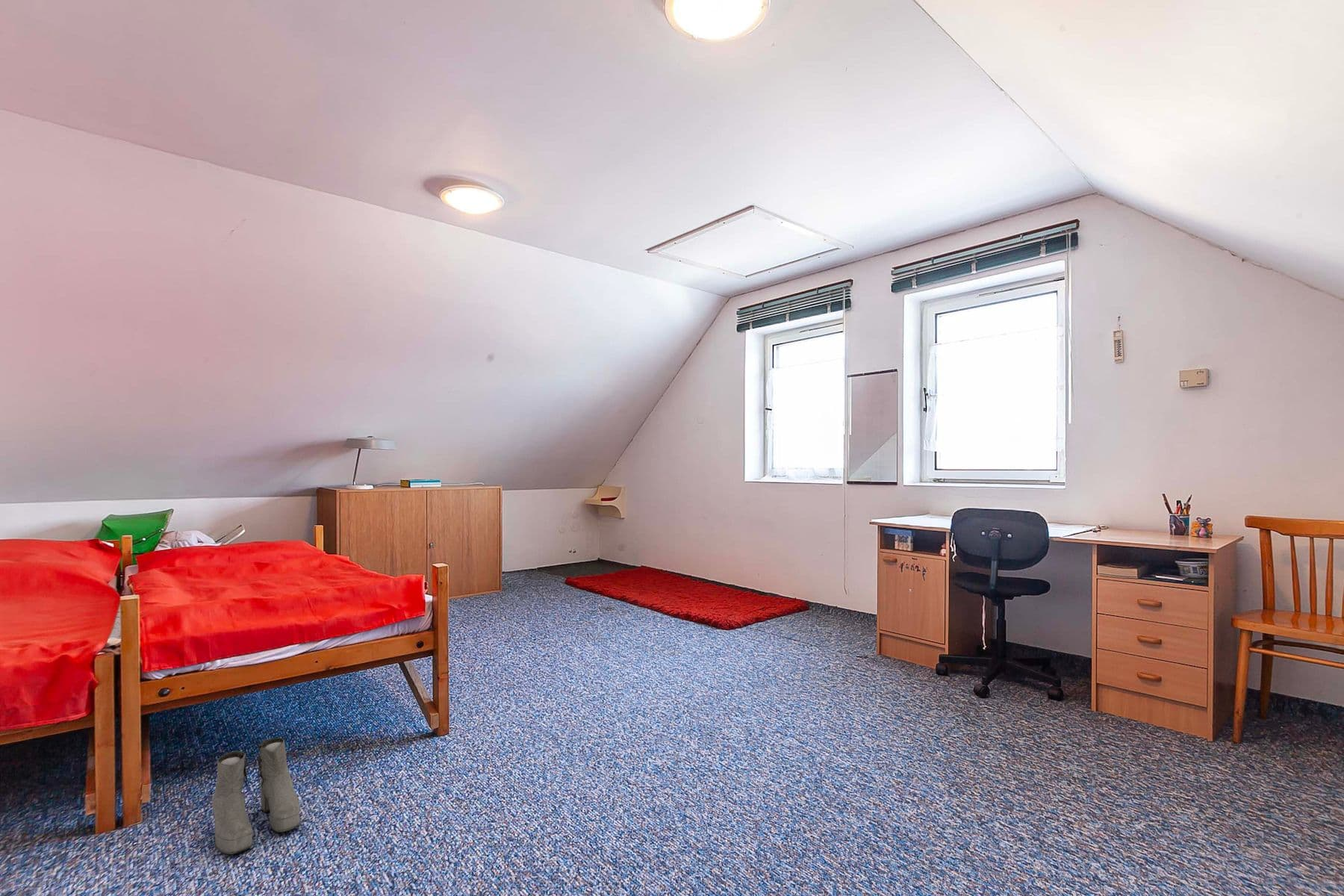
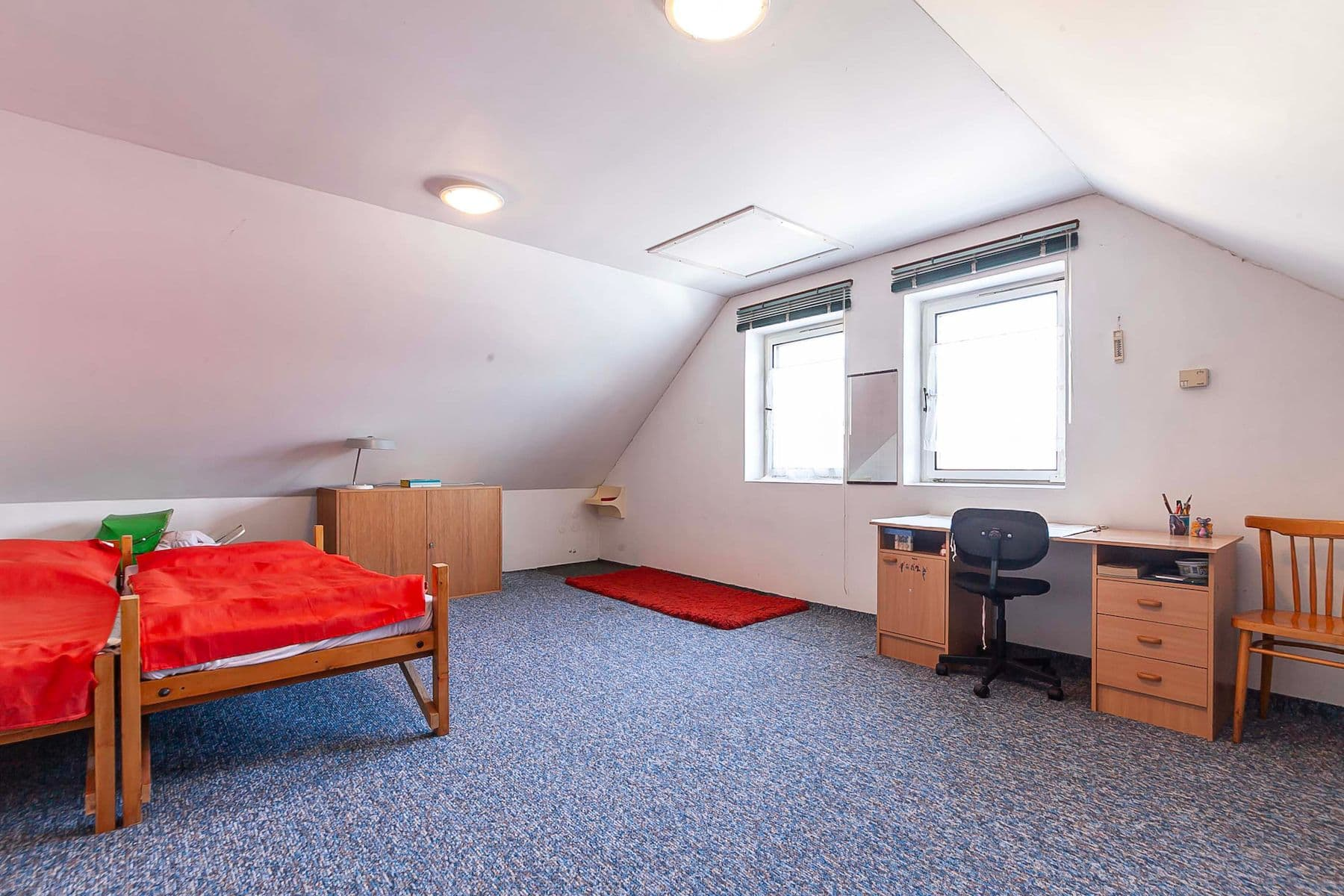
- boots [211,737,301,855]
